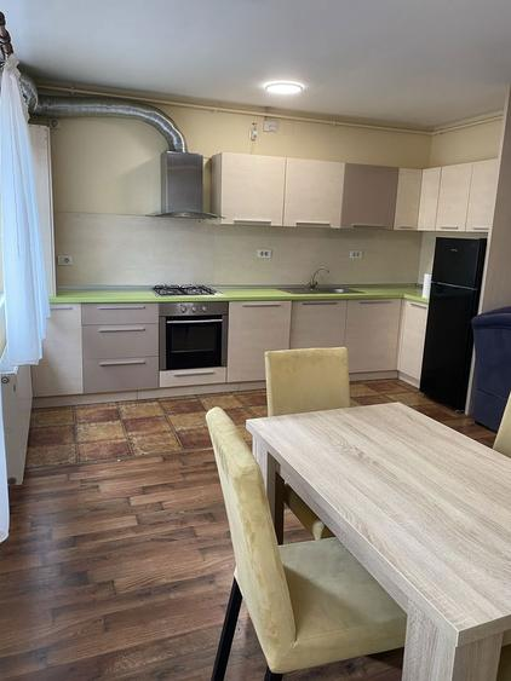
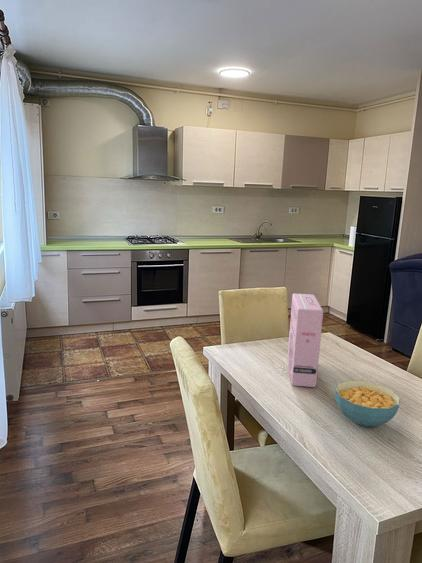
+ cereal bowl [334,380,401,427]
+ cereal box [286,292,324,388]
